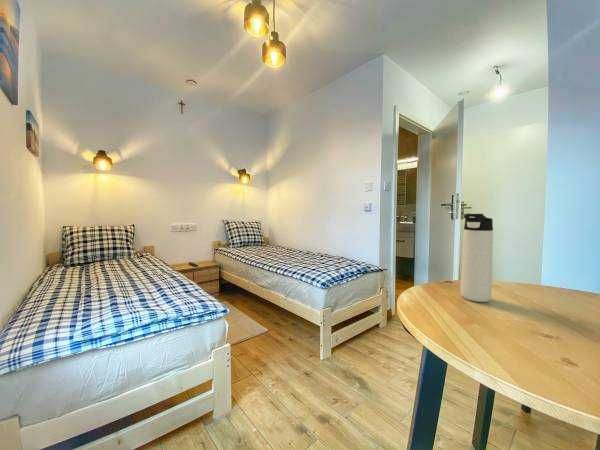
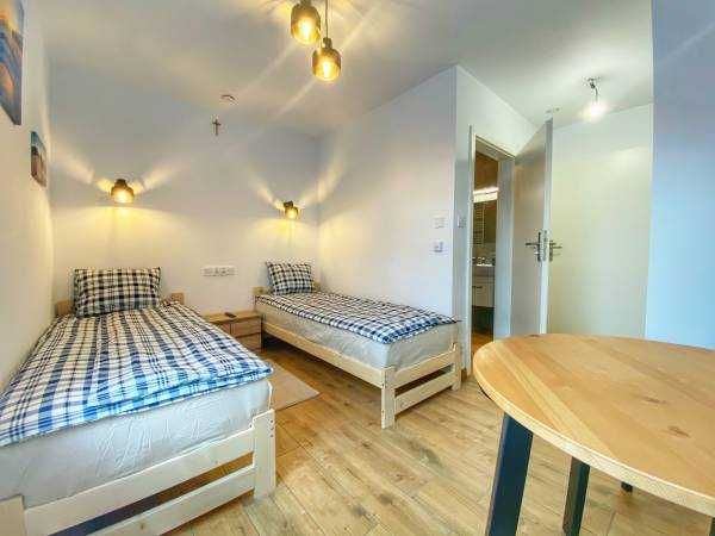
- thermos bottle [460,213,494,303]
